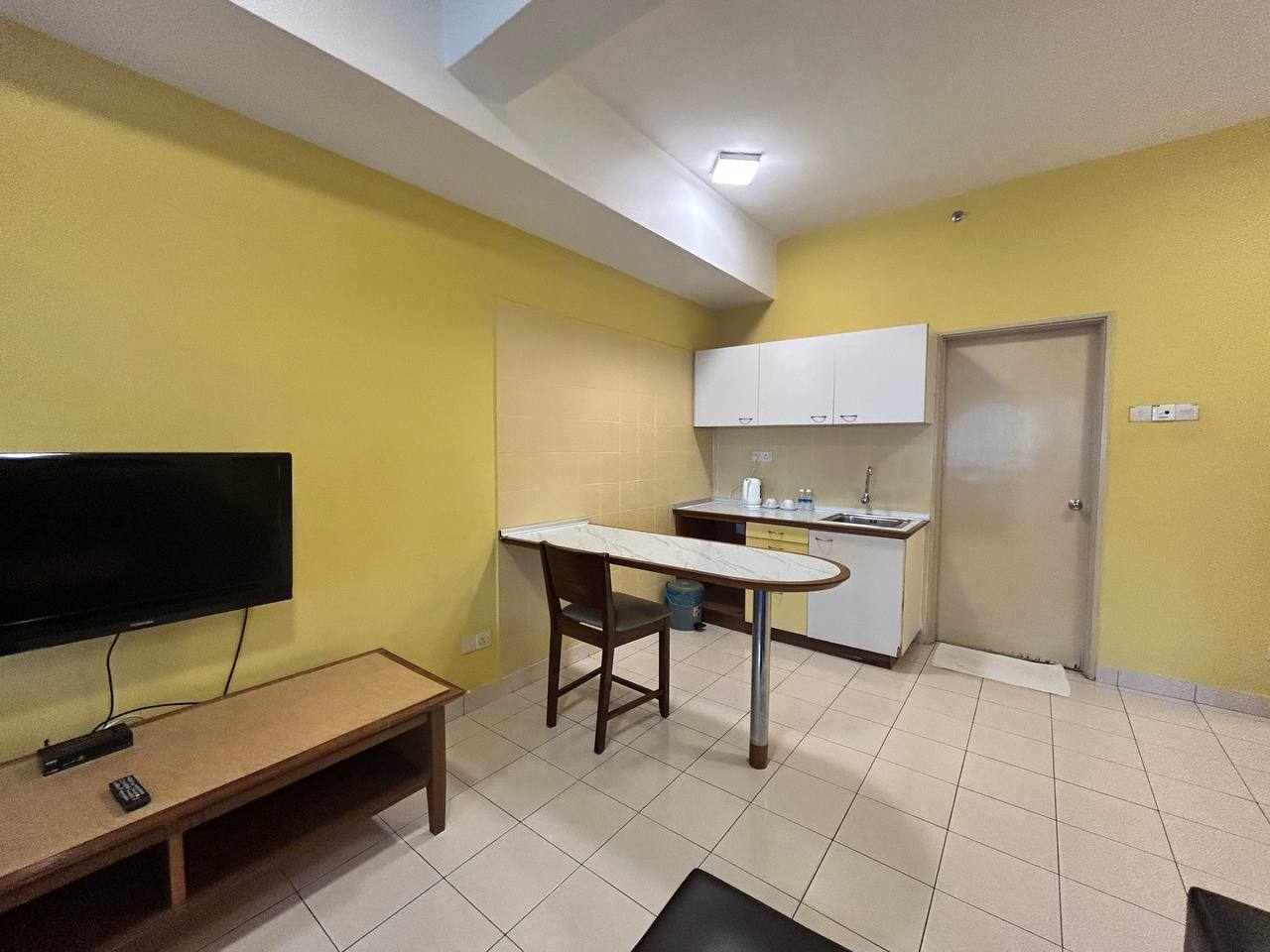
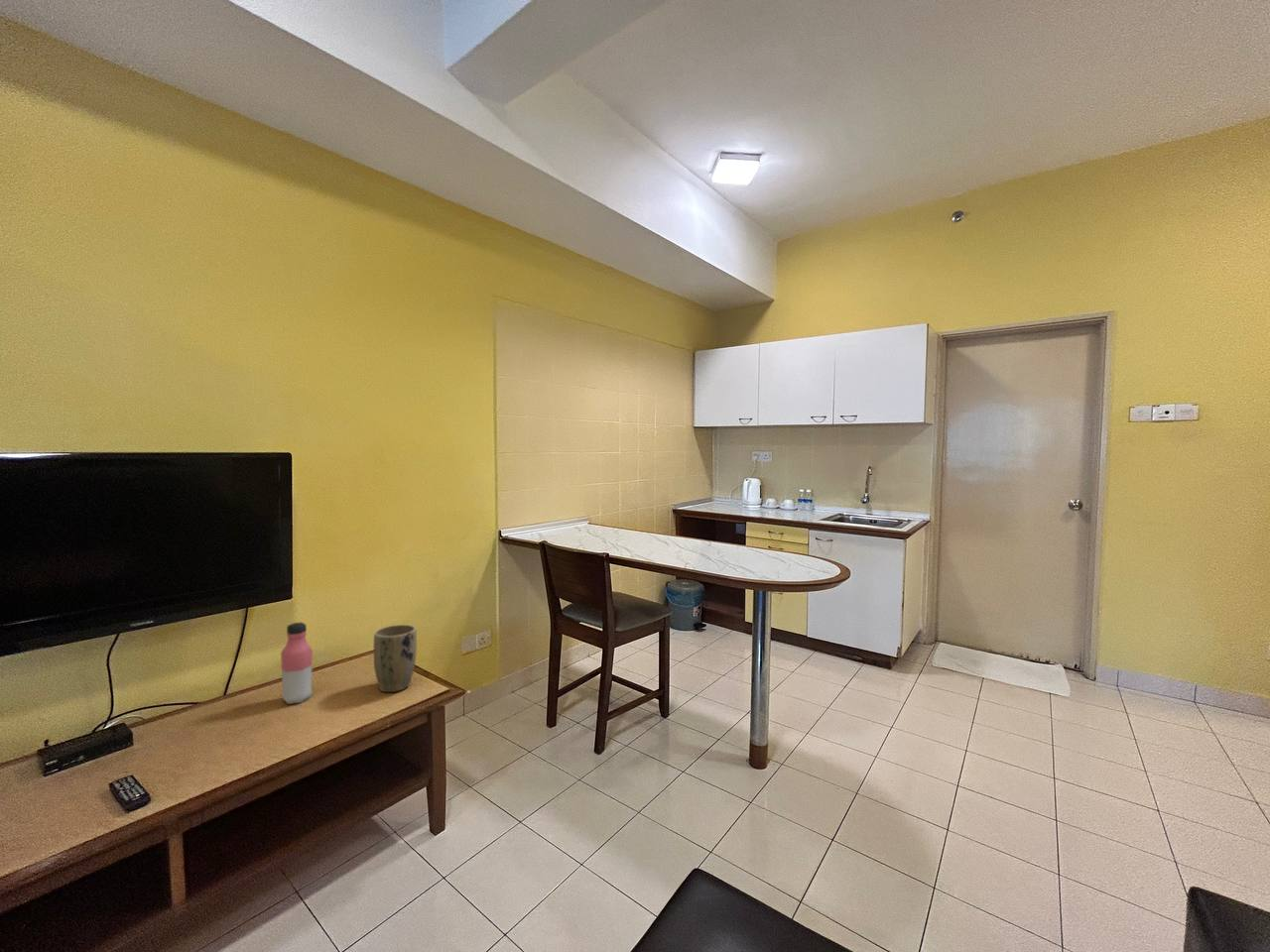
+ plant pot [373,624,418,693]
+ water bottle [280,621,314,705]
